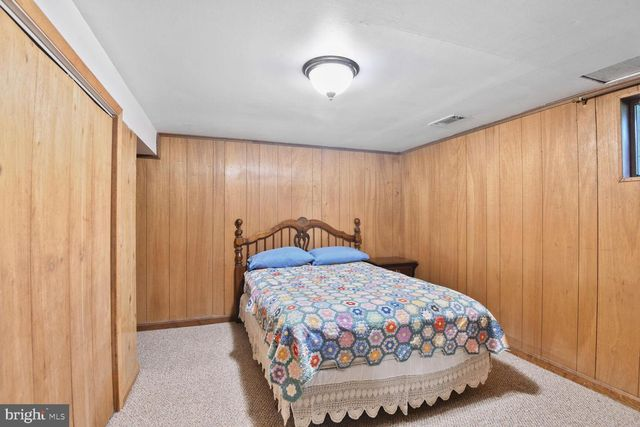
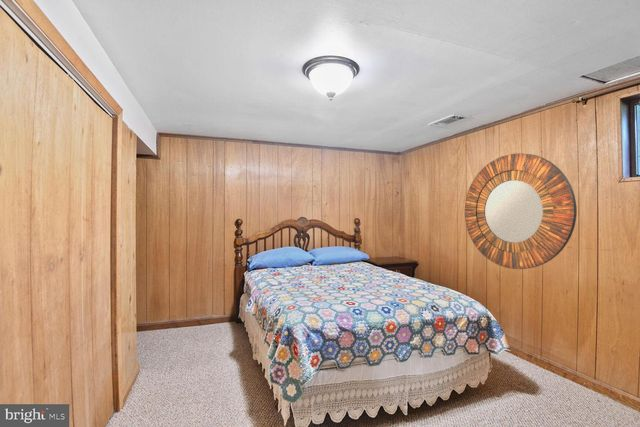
+ home mirror [464,152,578,270]
